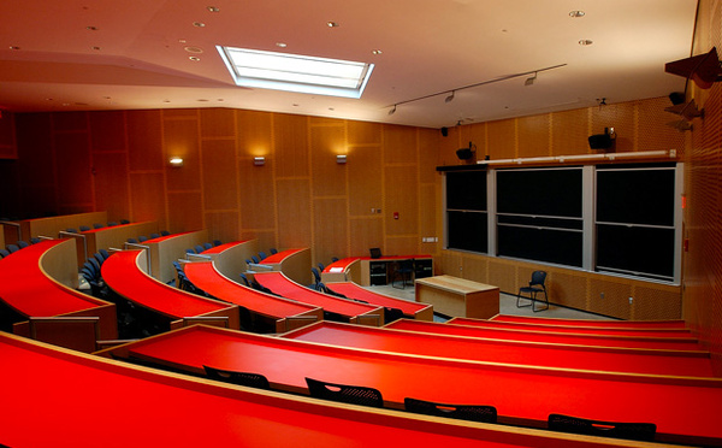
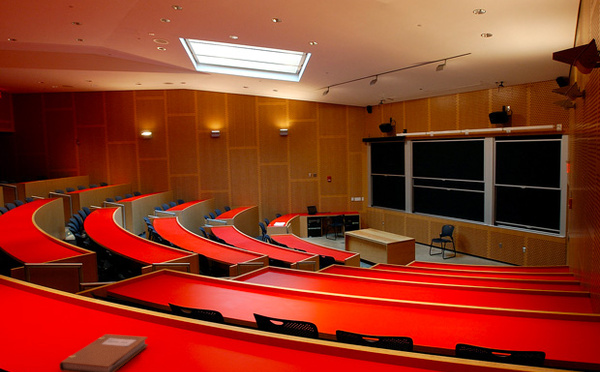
+ notebook [58,333,149,372]
